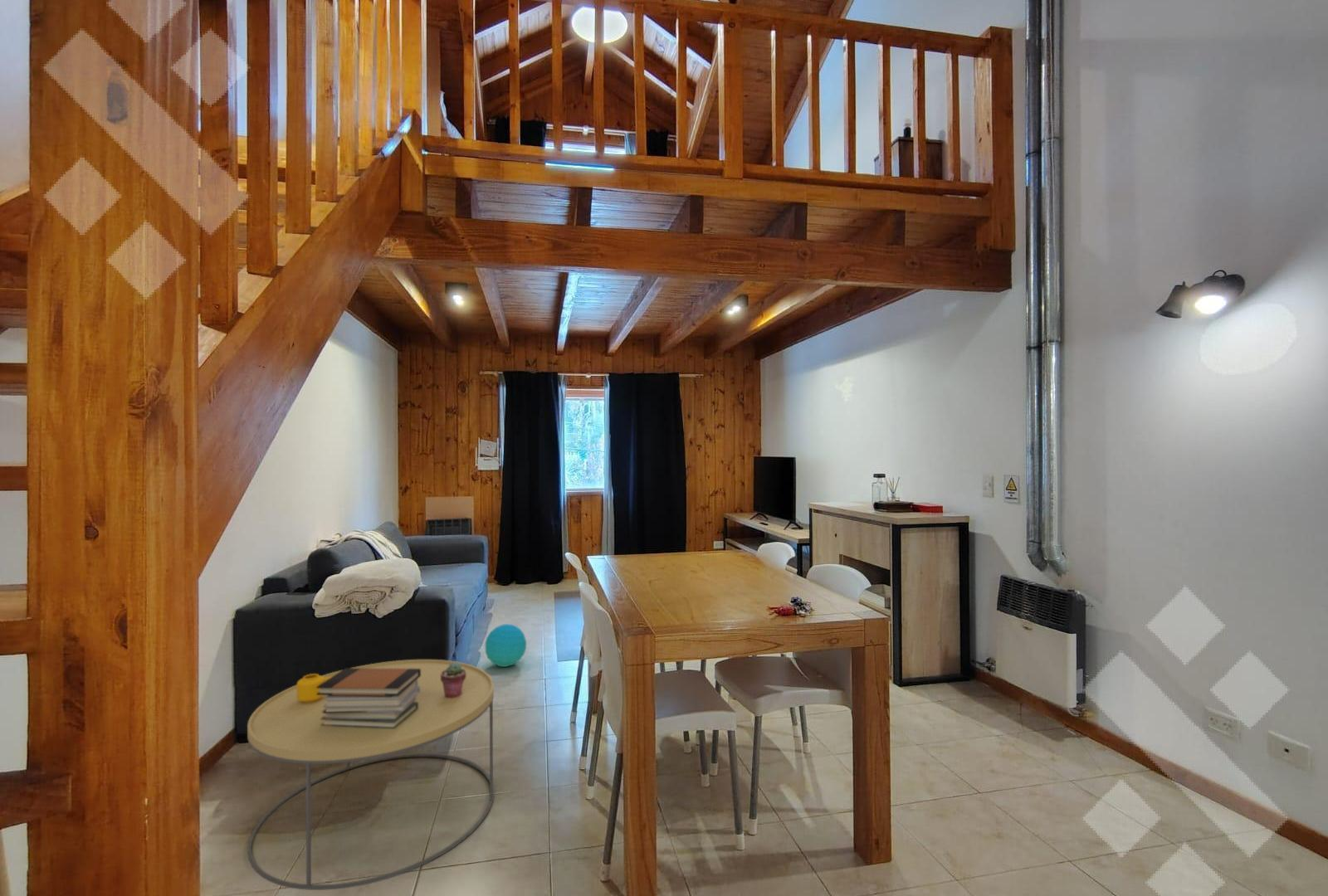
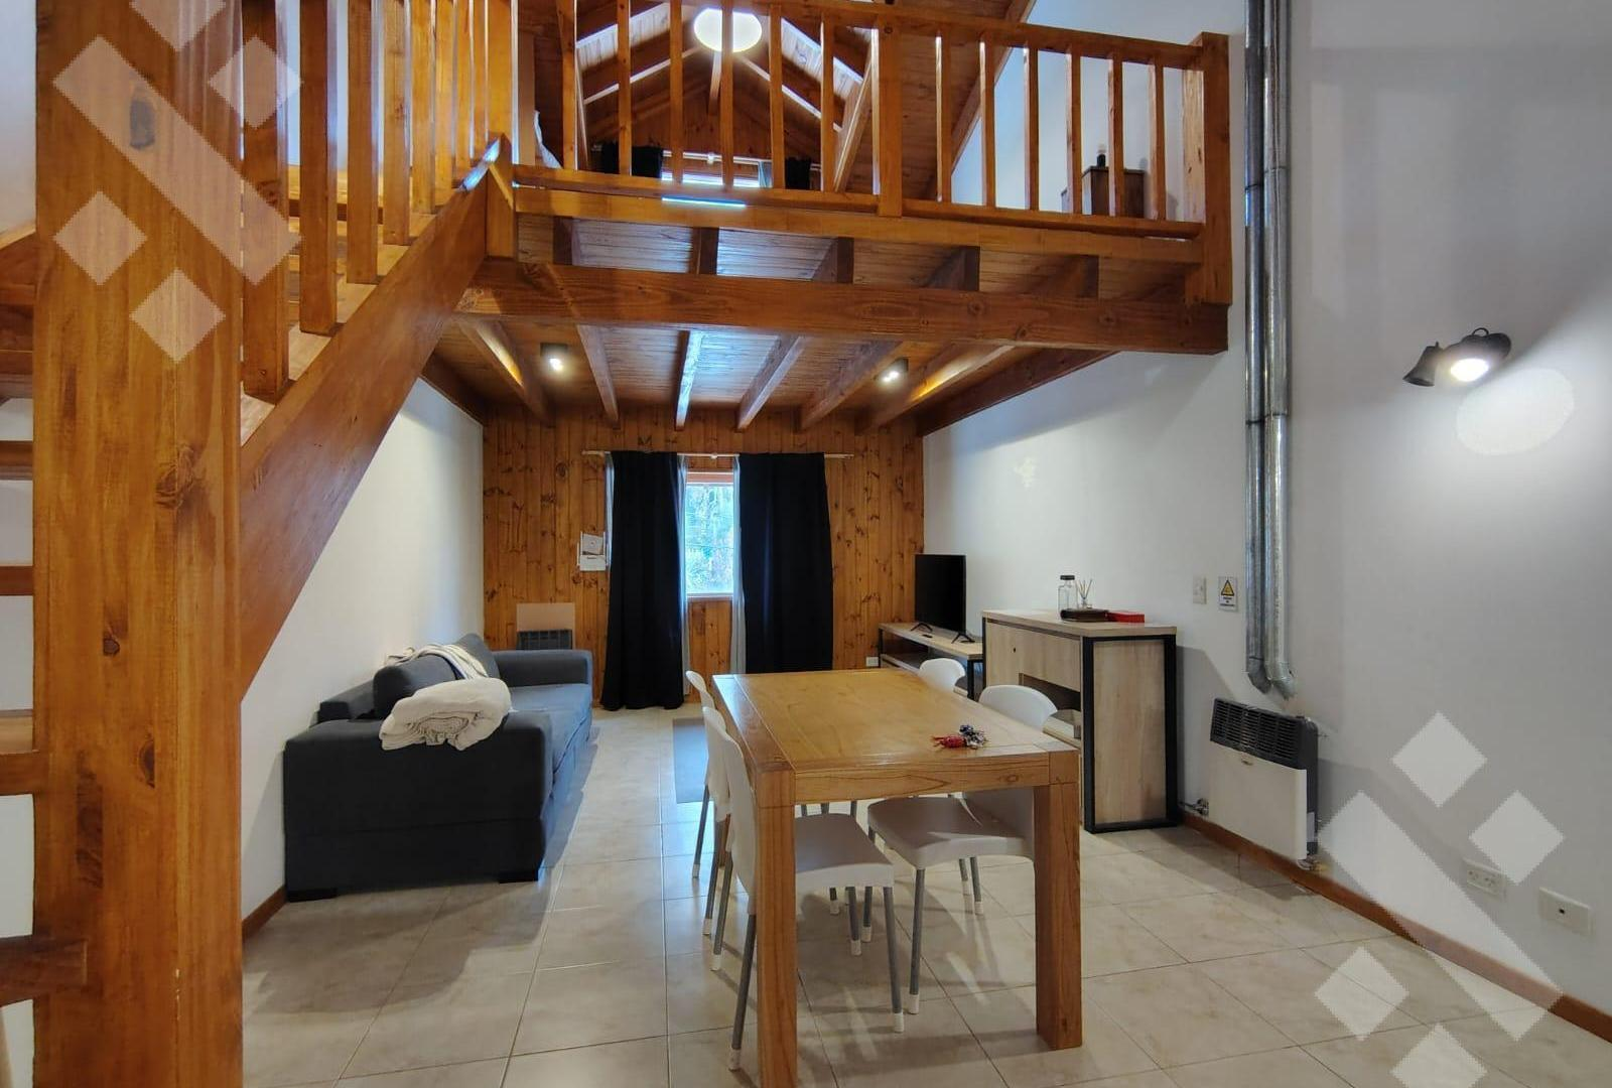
- mug [296,673,331,703]
- potted succulent [441,661,466,698]
- ball [485,623,527,668]
- book stack [316,668,421,728]
- coffee table [247,659,495,891]
